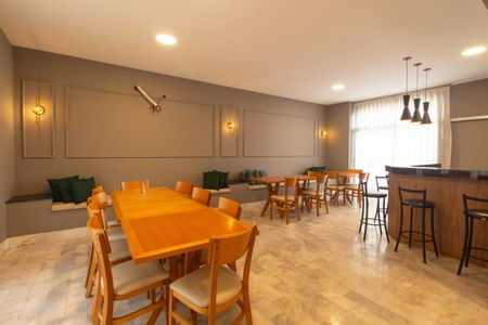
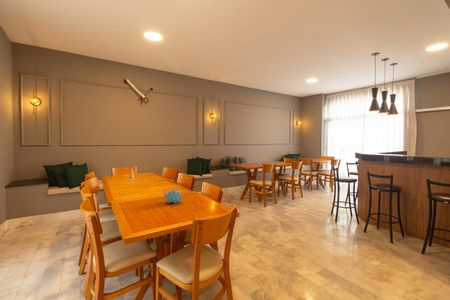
+ teapot [162,187,184,205]
